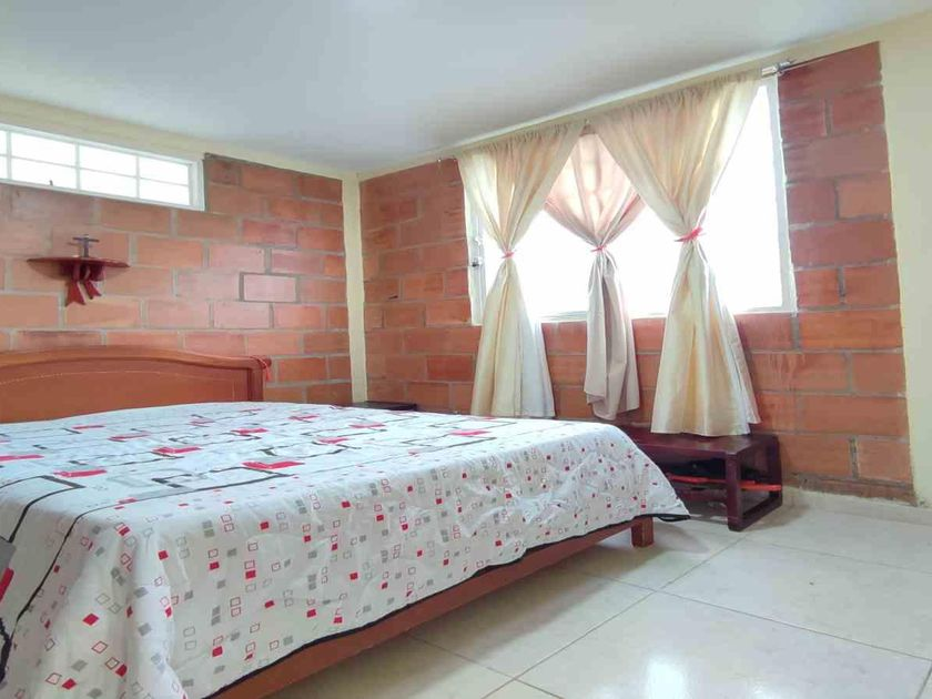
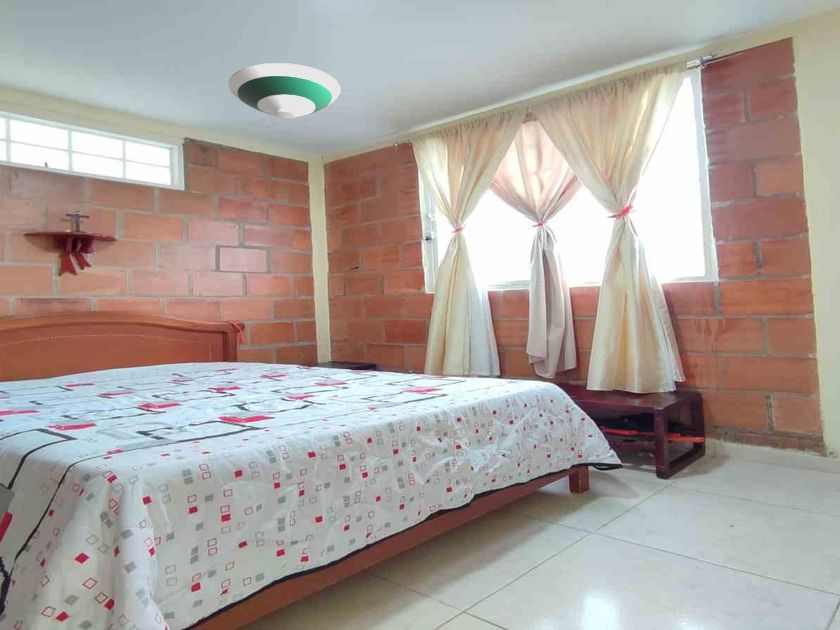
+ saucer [227,62,342,120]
